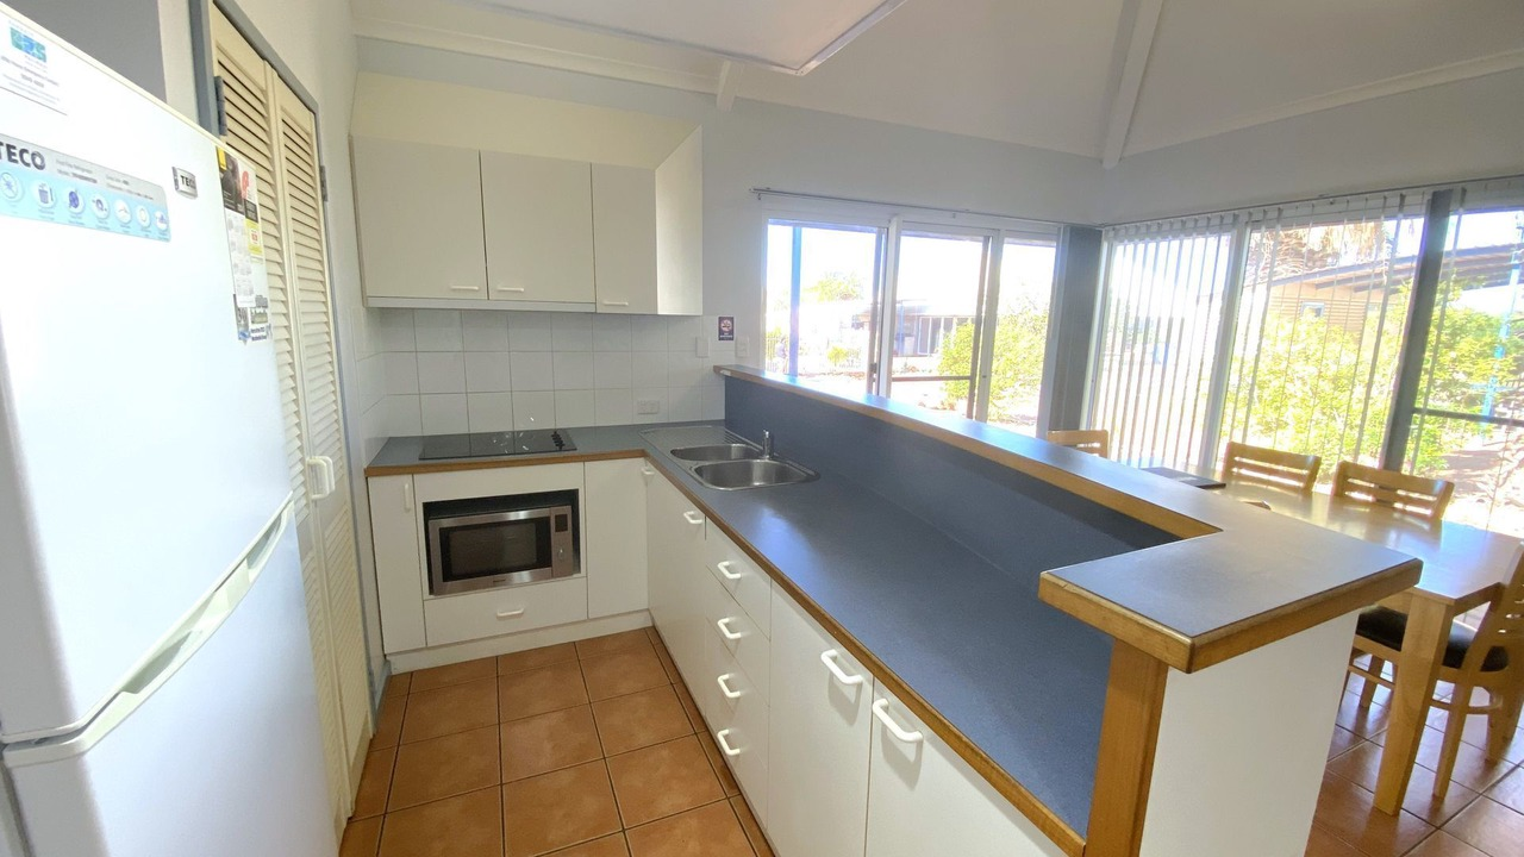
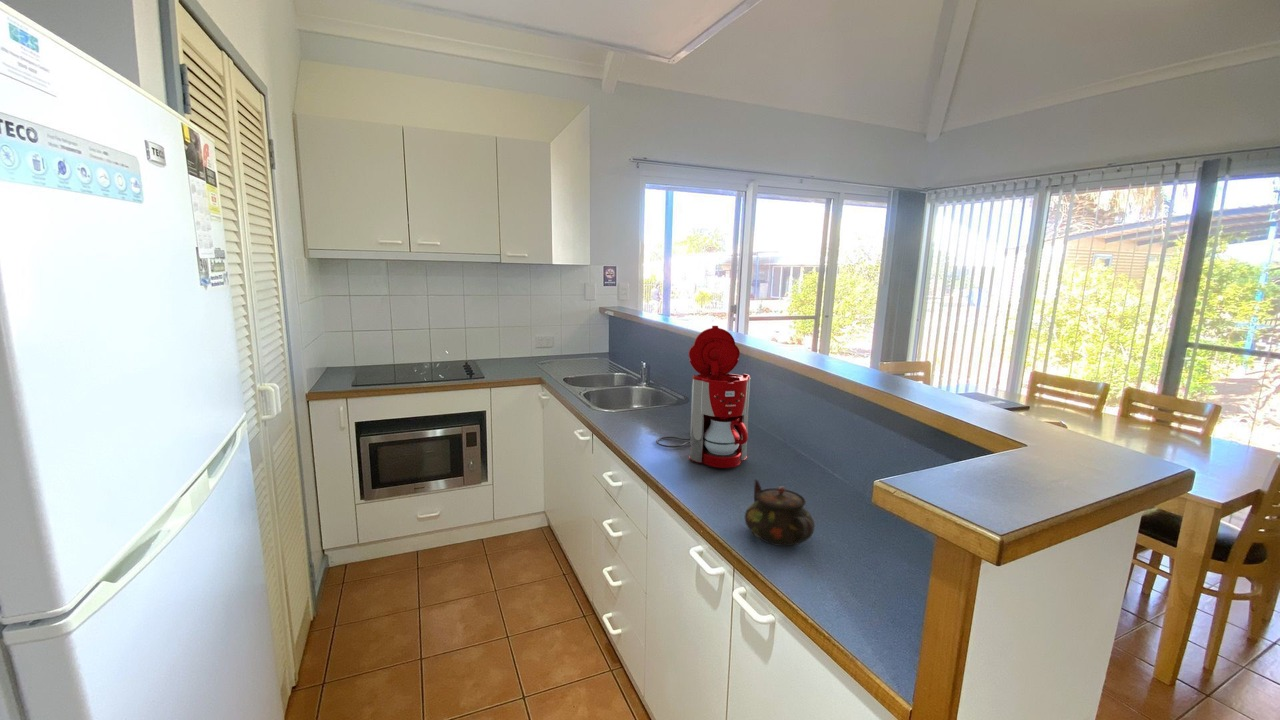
+ teapot [744,478,816,547]
+ coffee maker [655,325,751,469]
